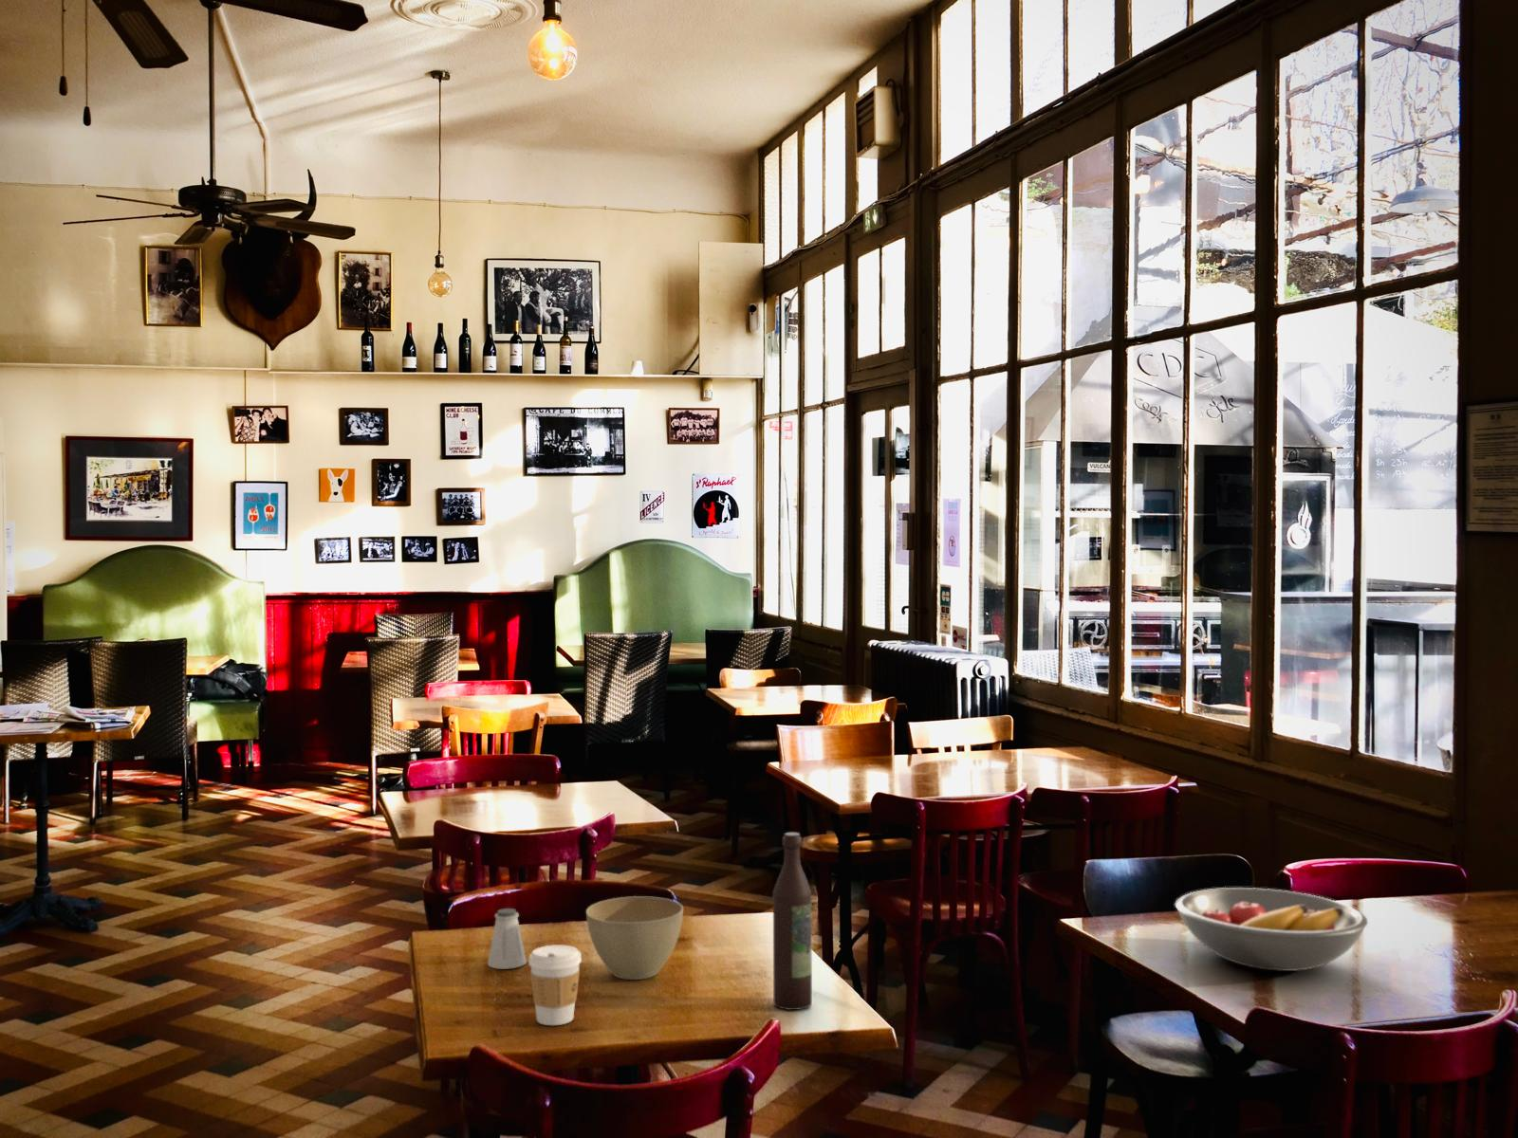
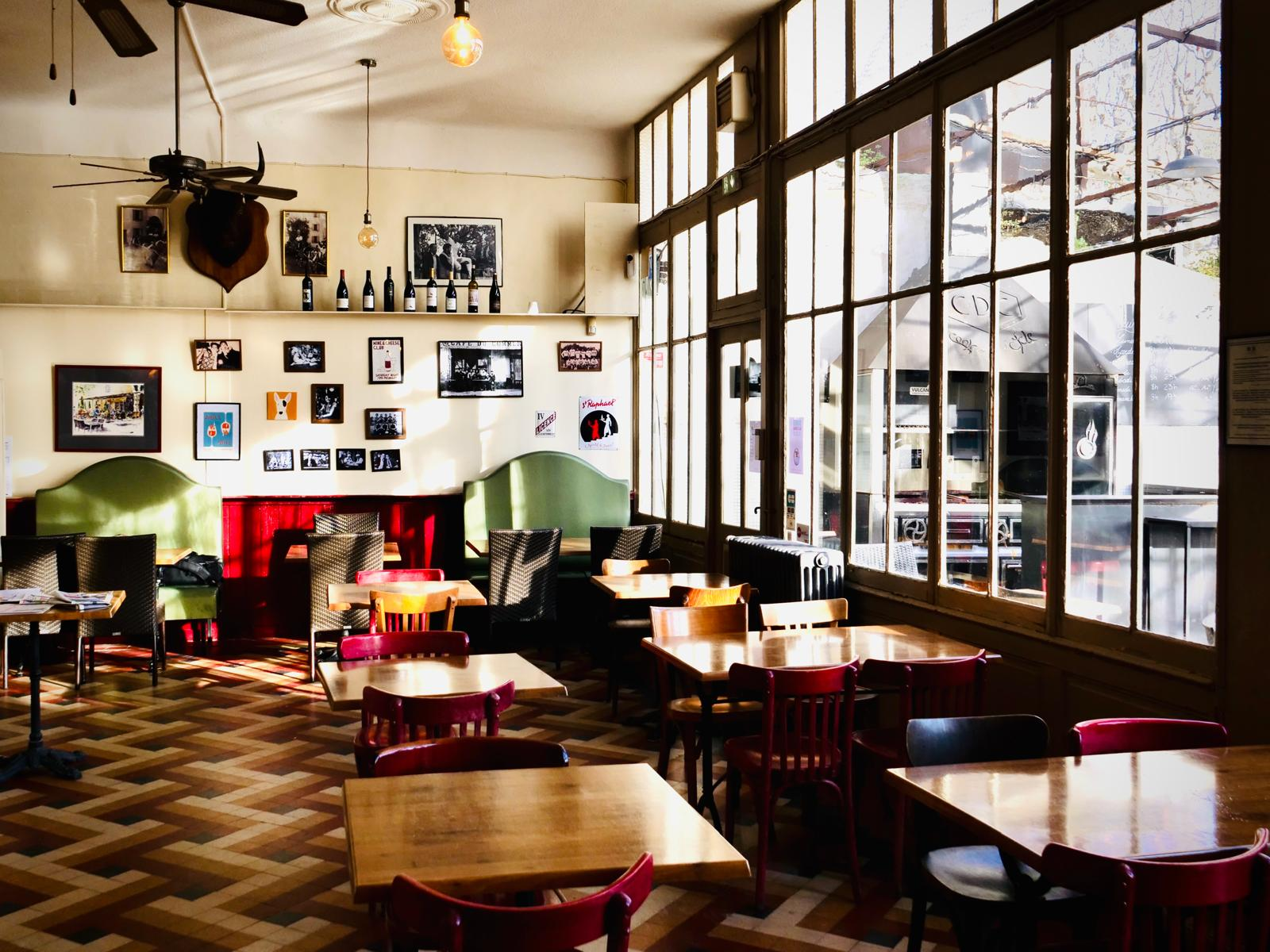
- saltshaker [486,907,527,971]
- flower pot [586,895,684,980]
- wine bottle [772,832,813,1011]
- fruit bowl [1174,887,1369,972]
- coffee cup [527,944,582,1026]
